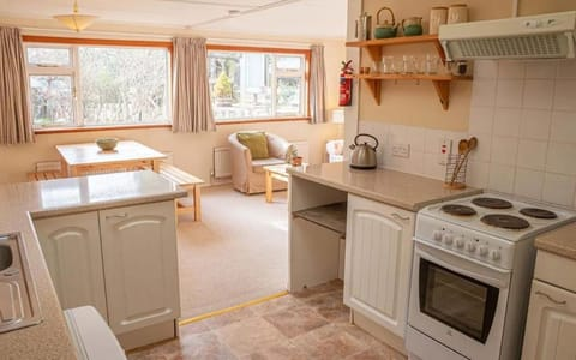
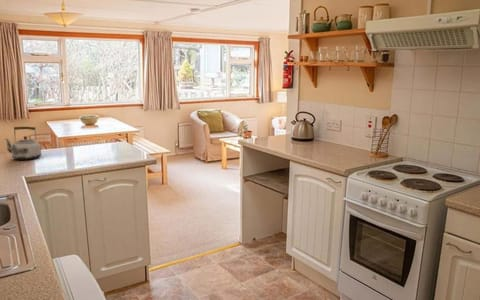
+ kettle [4,125,42,161]
